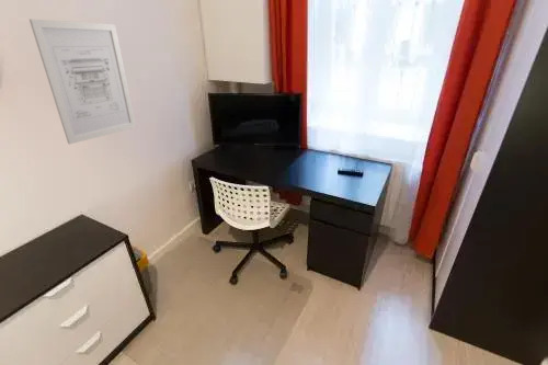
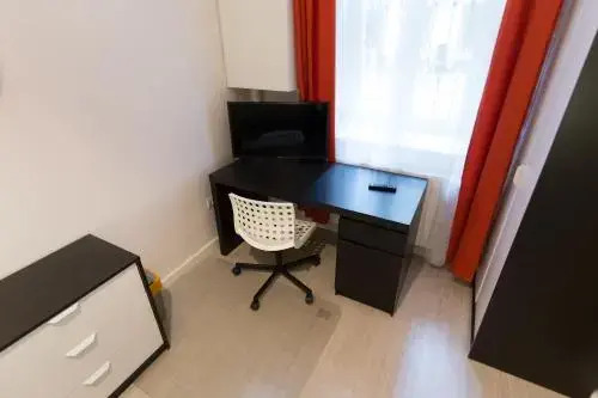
- wall art [28,18,137,146]
